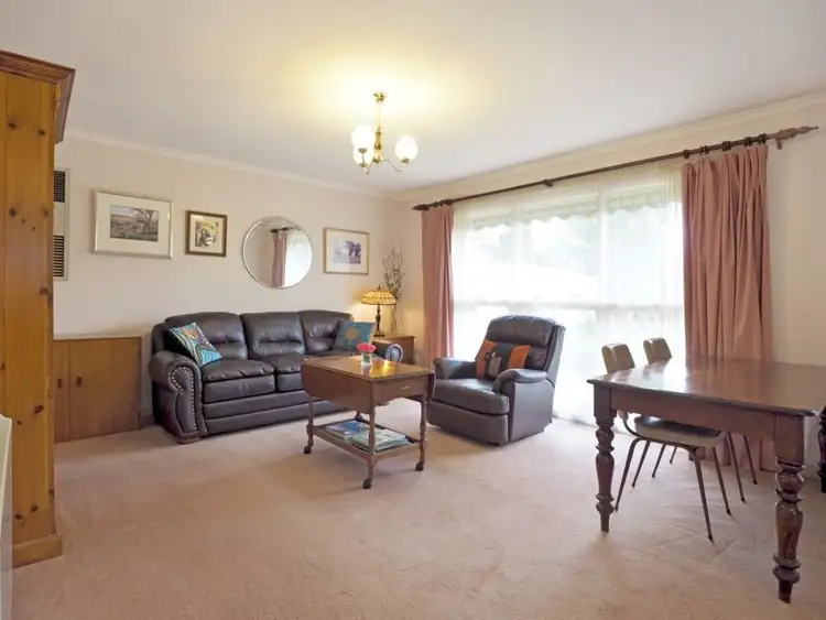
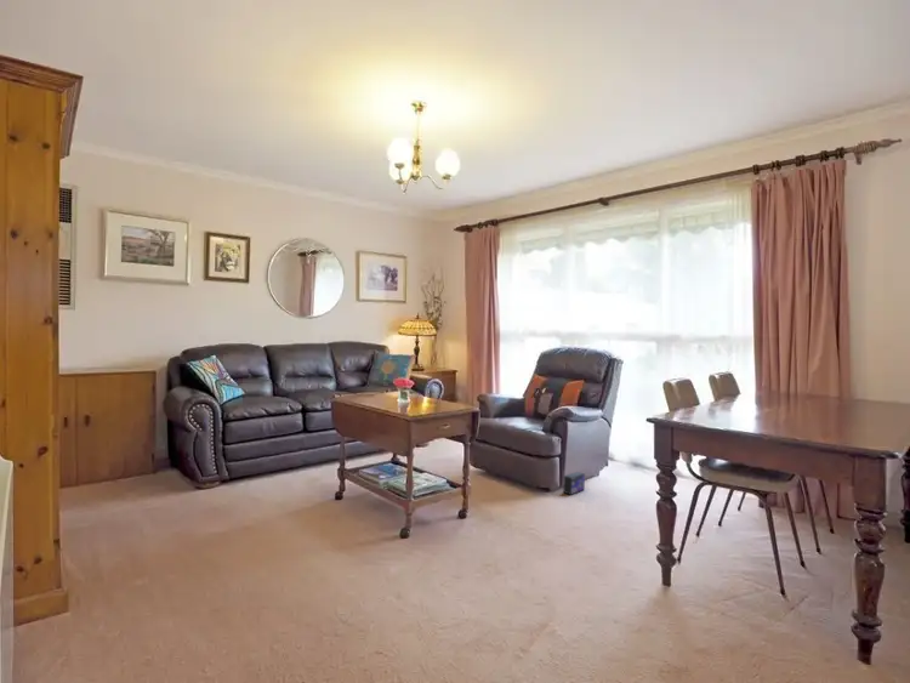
+ box [562,471,586,496]
